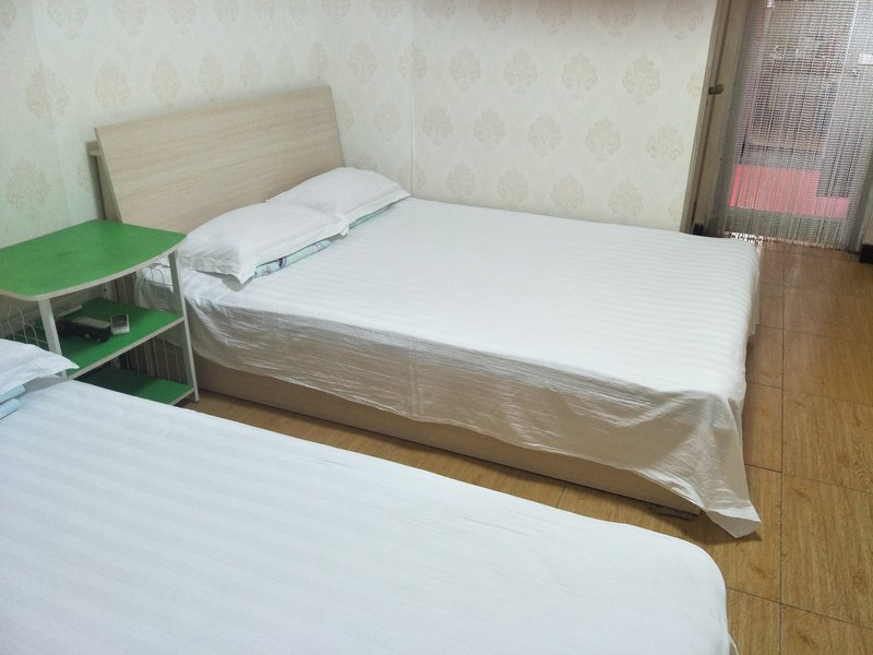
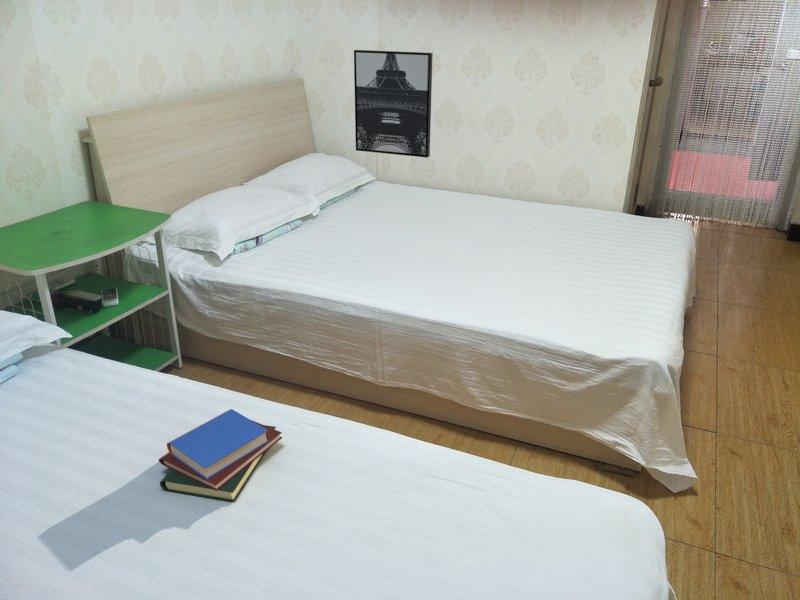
+ wall art [353,49,434,158]
+ book [158,408,283,503]
